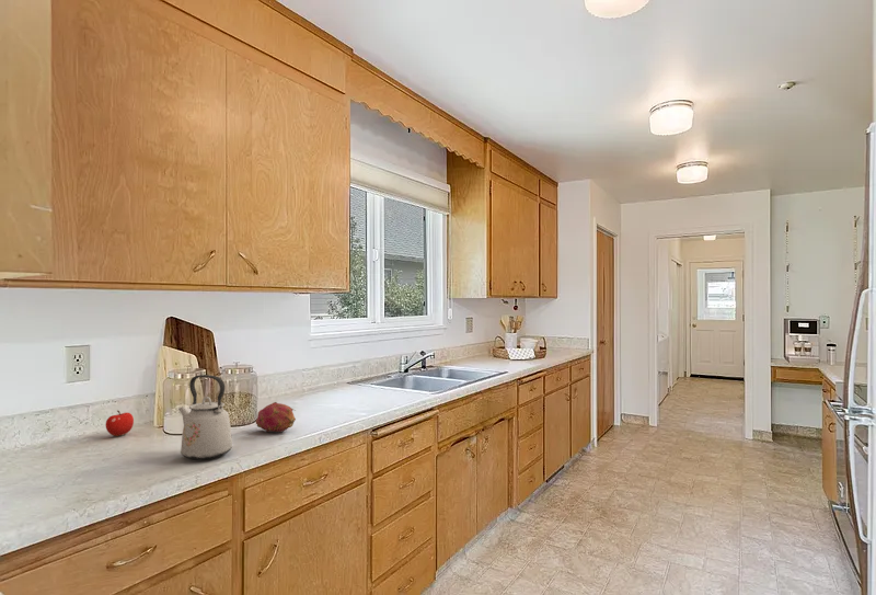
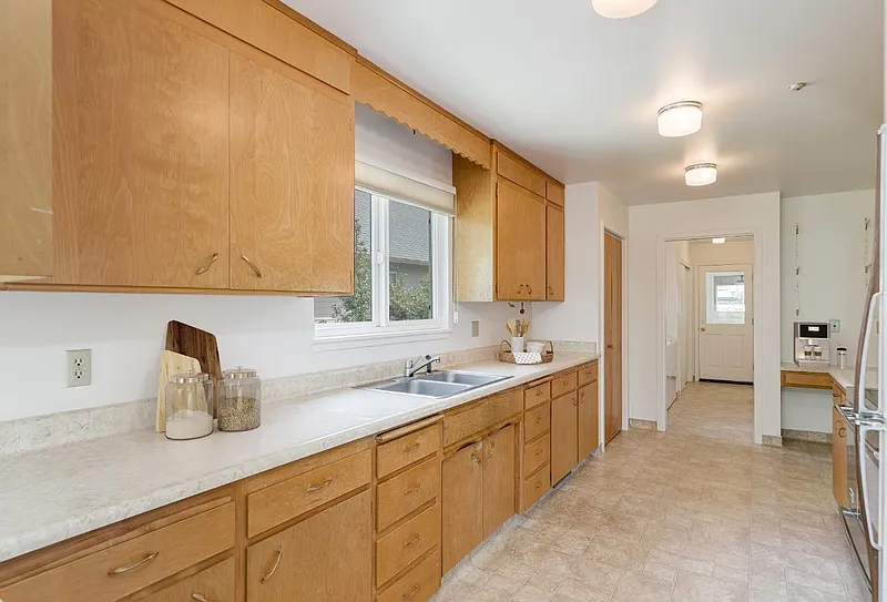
- kettle [177,374,233,460]
- fruit [254,401,297,433]
- apple [105,410,135,437]
